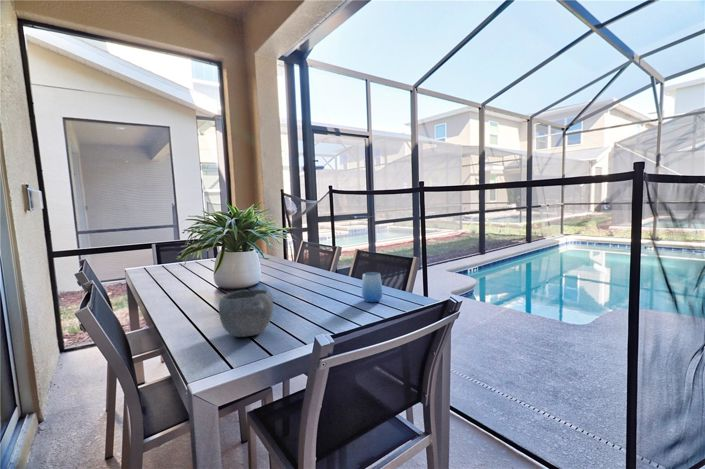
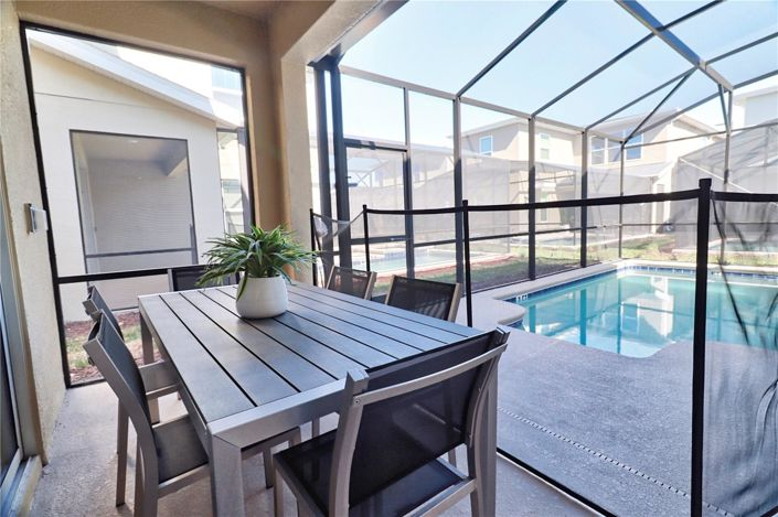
- cup [361,271,384,303]
- bowl [218,289,274,338]
